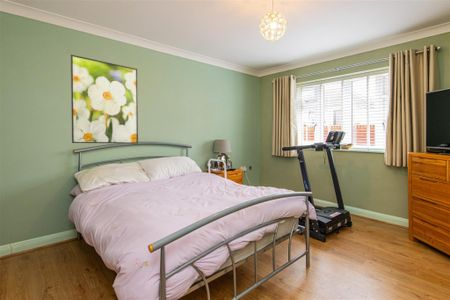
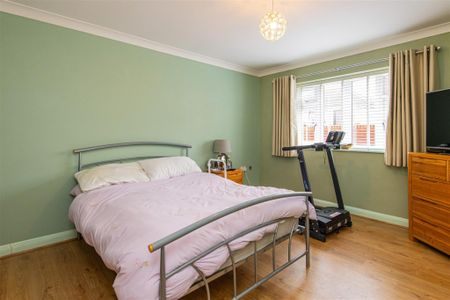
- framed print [70,54,139,144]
